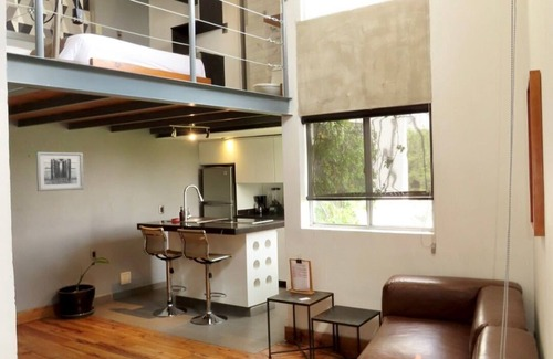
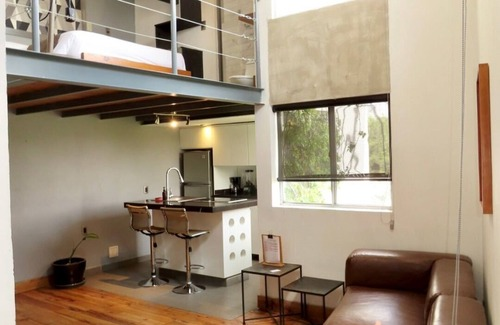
- wall art [35,151,85,192]
